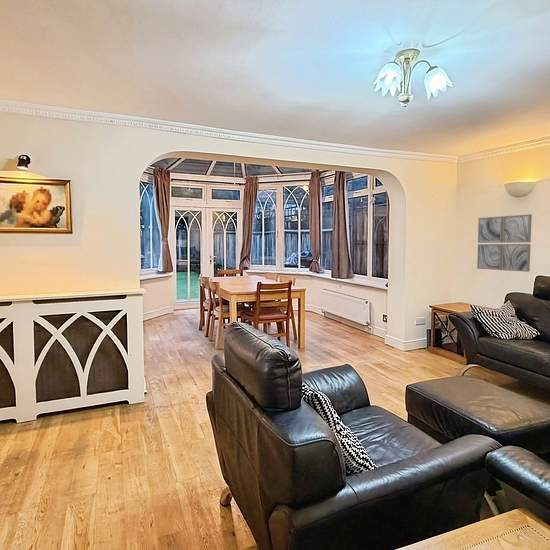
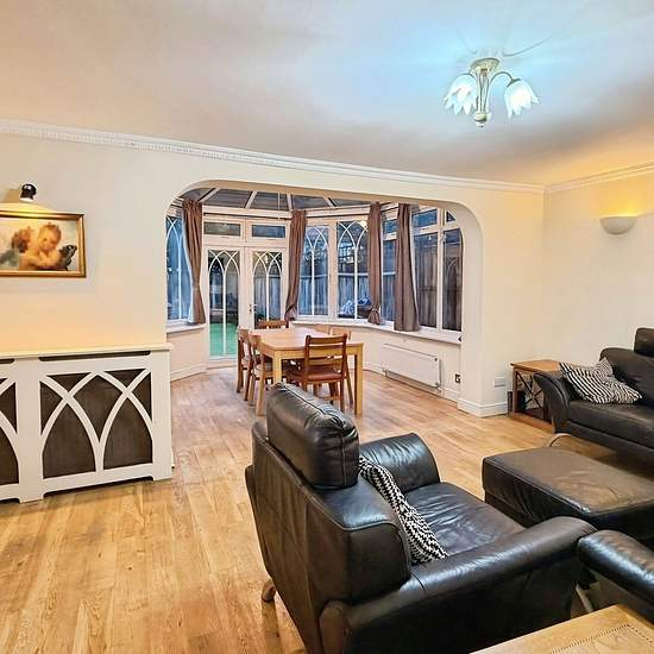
- wall art [476,213,533,273]
